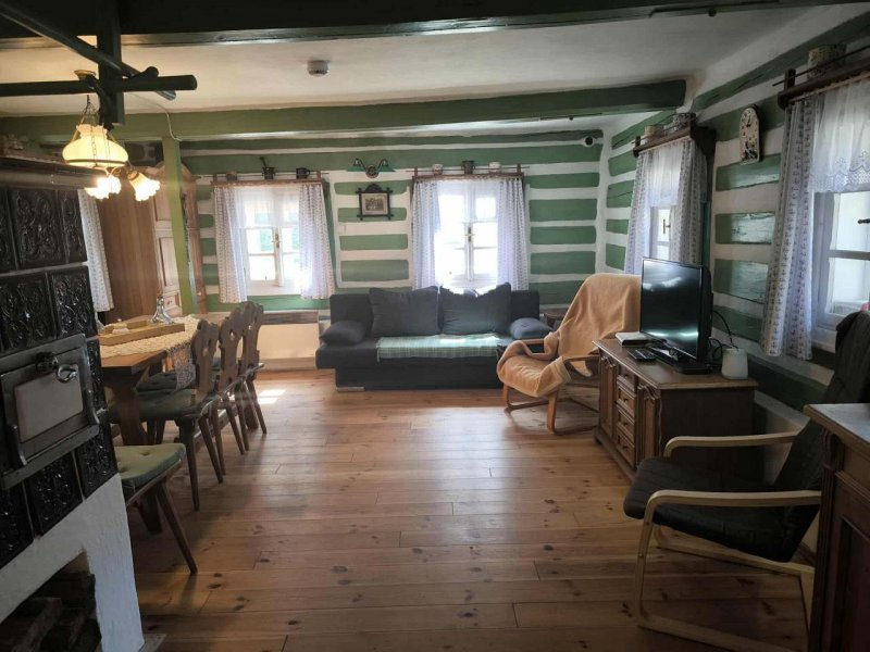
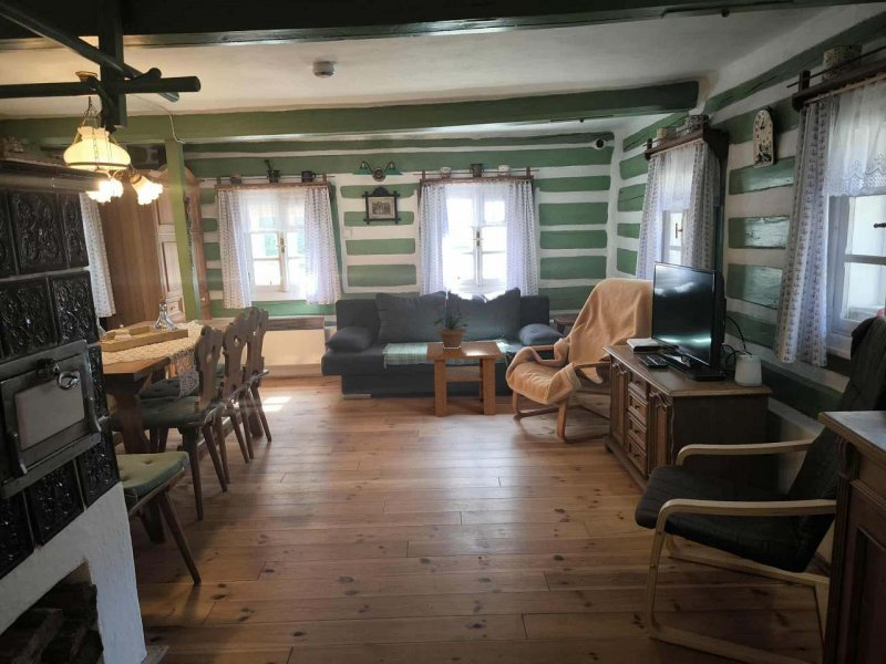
+ coffee table [425,340,504,417]
+ potted plant [430,299,473,349]
